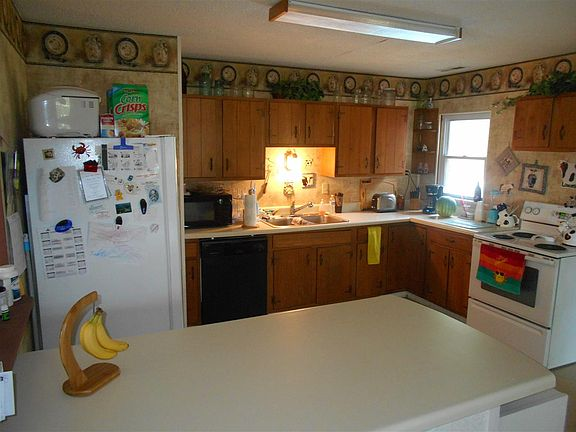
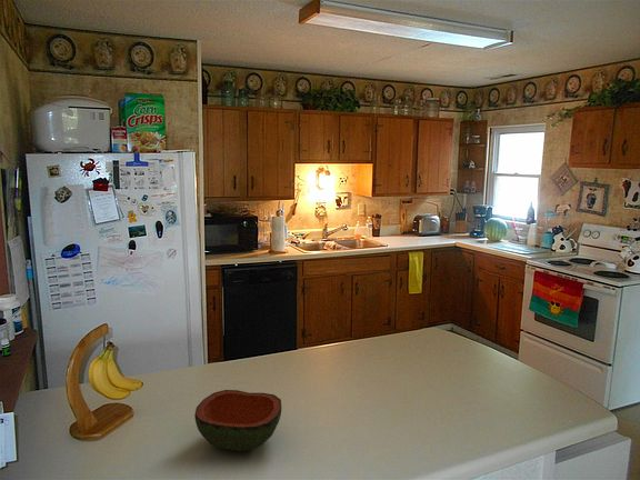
+ bowl [193,389,282,452]
